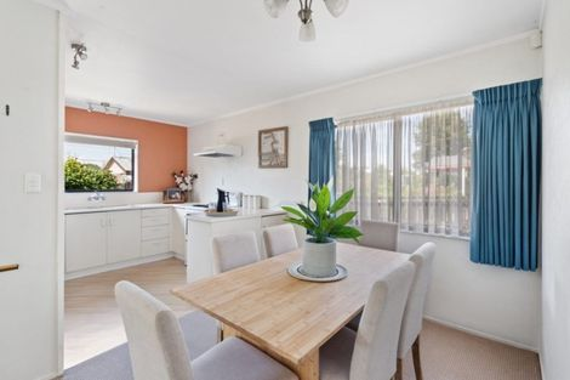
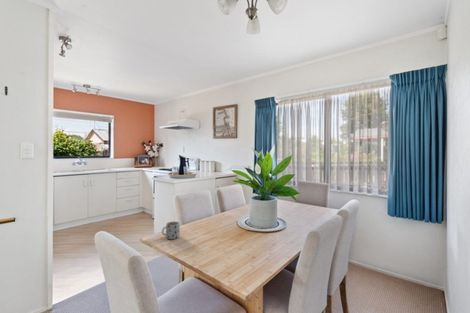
+ mug [161,221,181,240]
